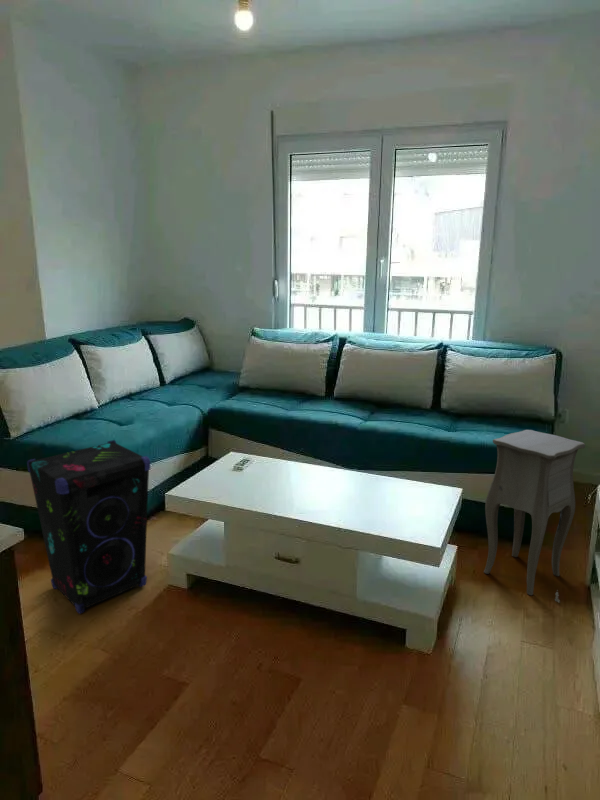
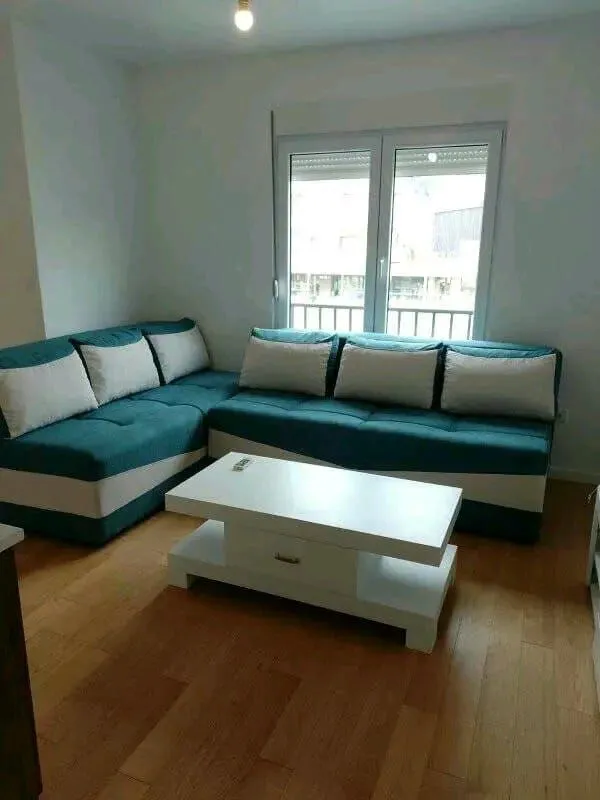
- speaker [26,439,151,615]
- side table [483,429,586,604]
